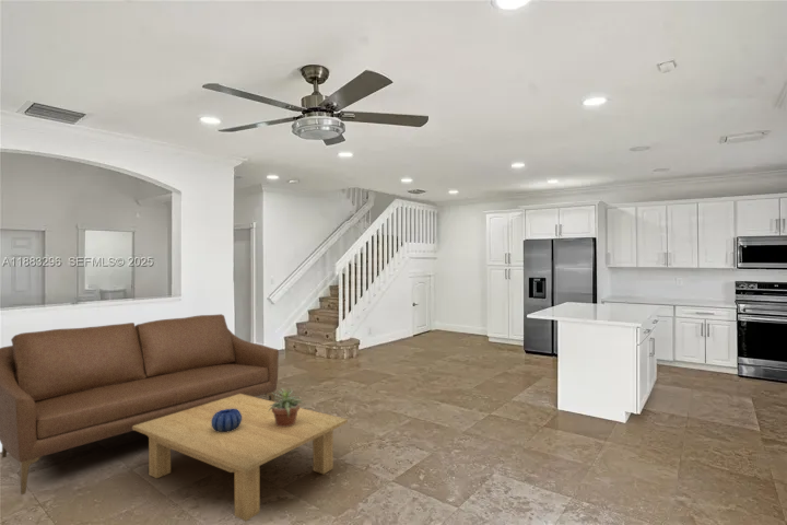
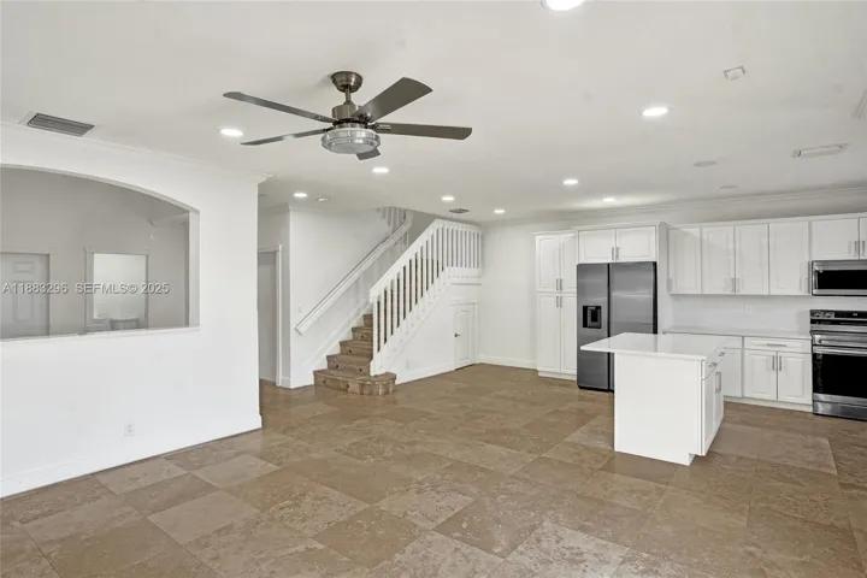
- potted plant [268,387,305,427]
- sofa [0,313,280,495]
- decorative bowl [211,408,242,432]
- coffee table [132,394,349,522]
